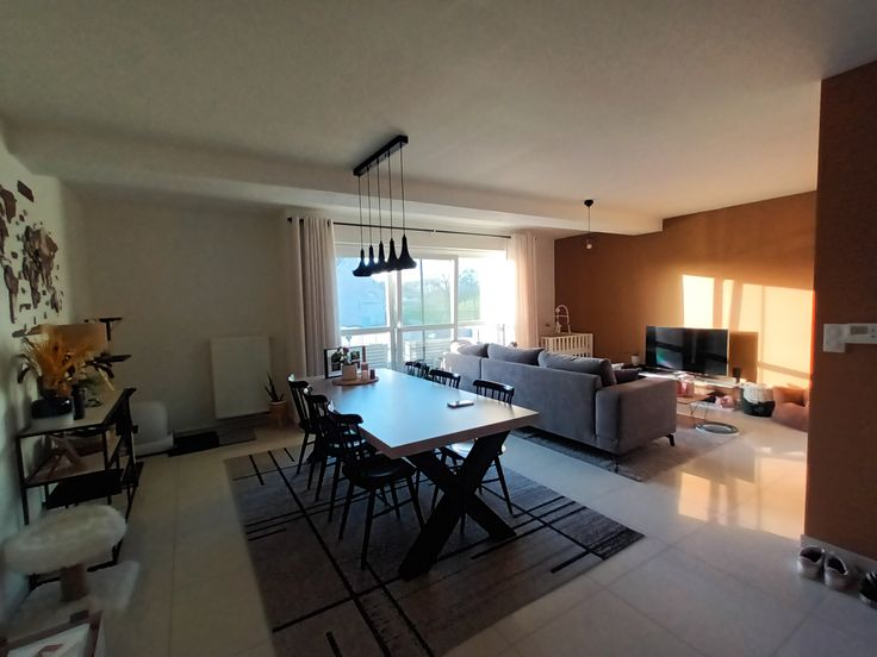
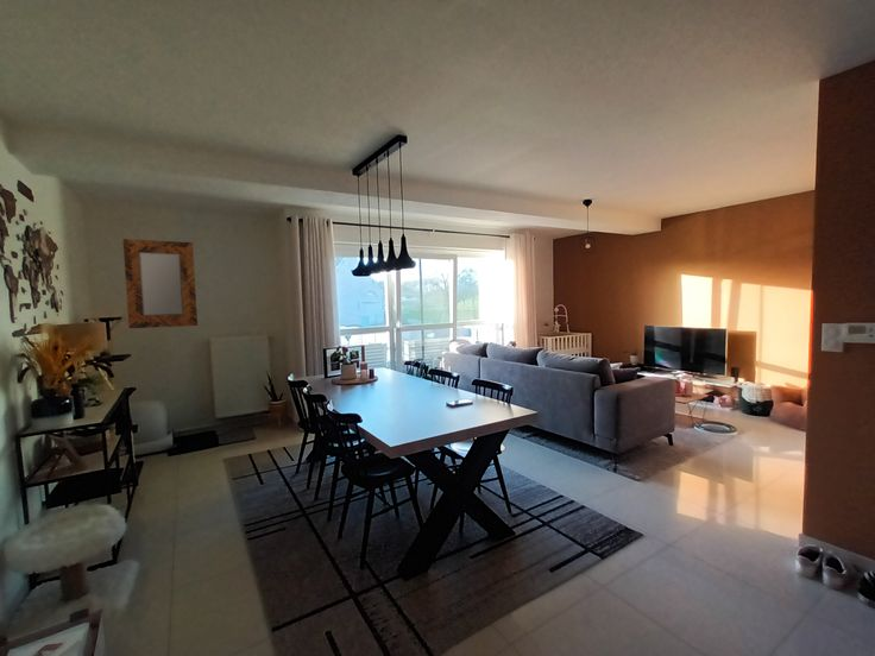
+ home mirror [122,238,199,329]
